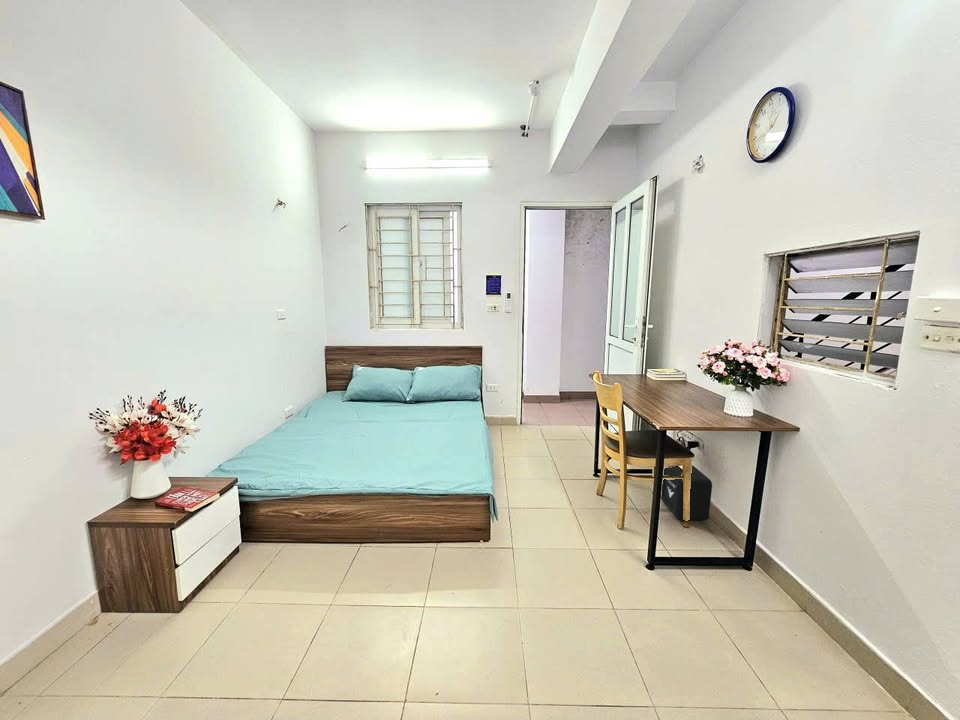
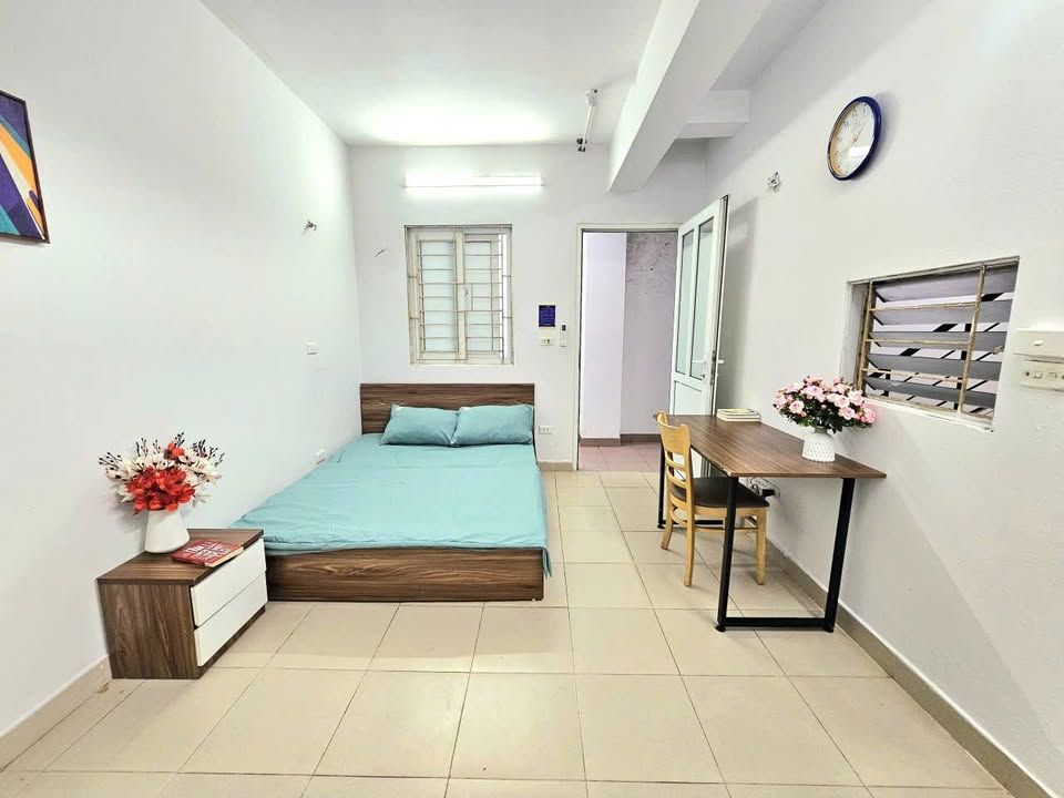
- air purifier [660,464,713,521]
